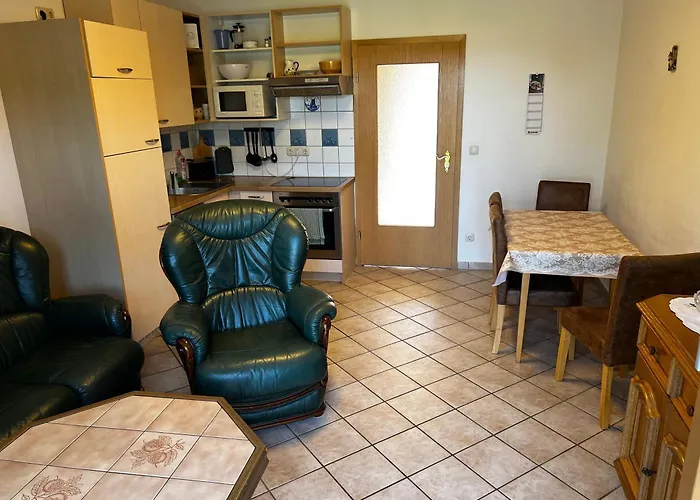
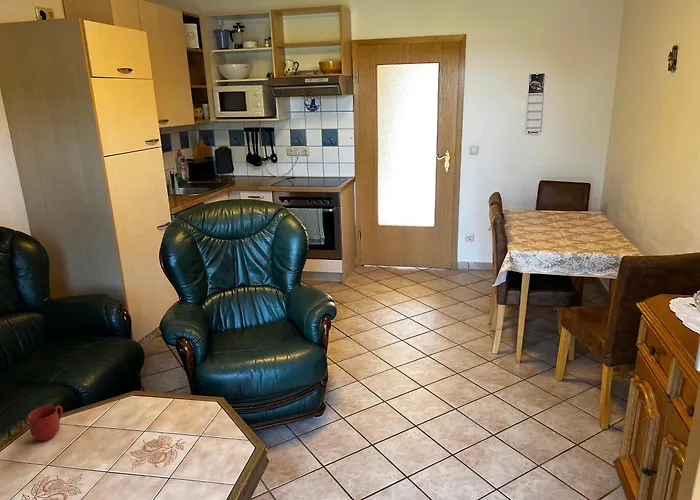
+ mug [27,405,64,442]
